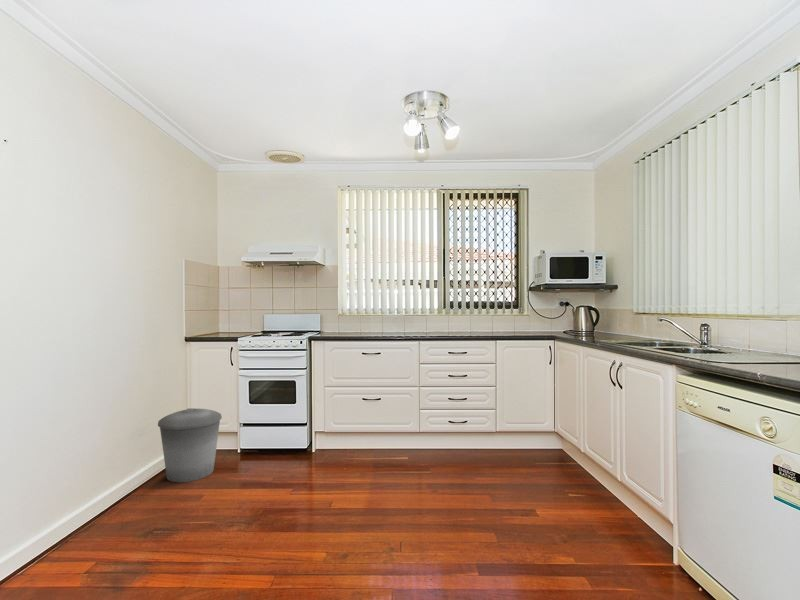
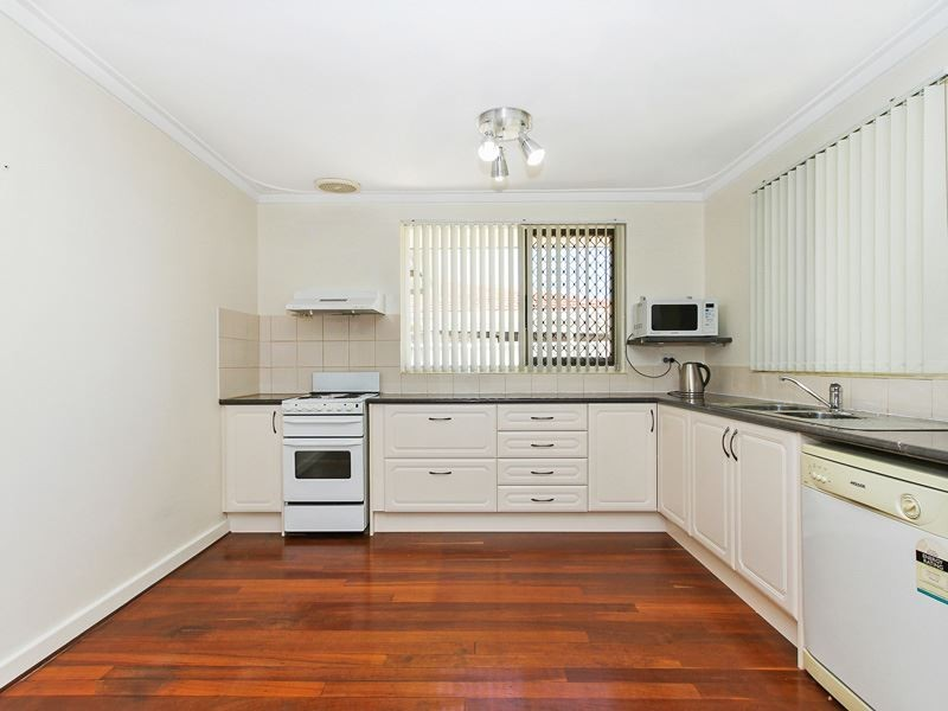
- trash can [157,407,223,483]
